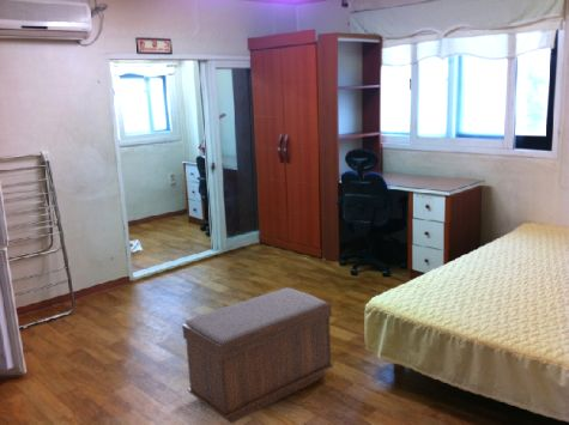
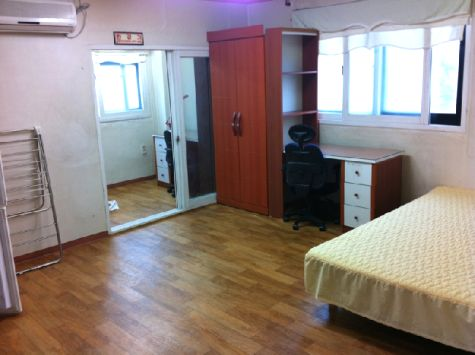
- bench [181,286,334,425]
